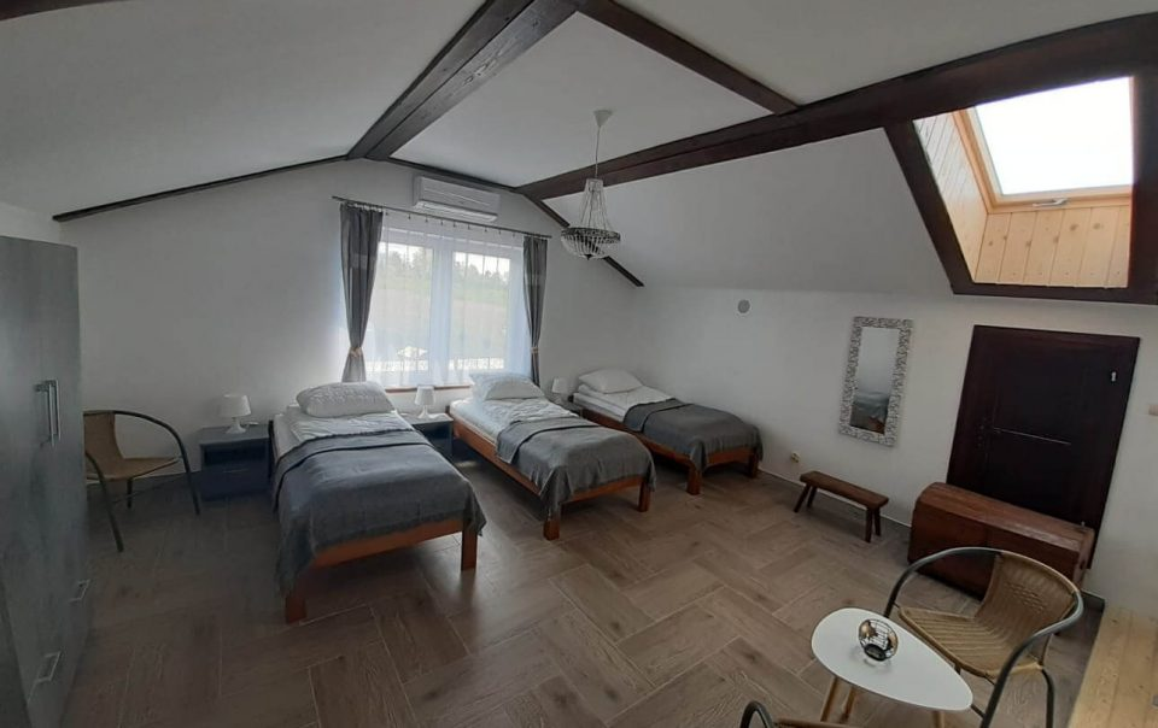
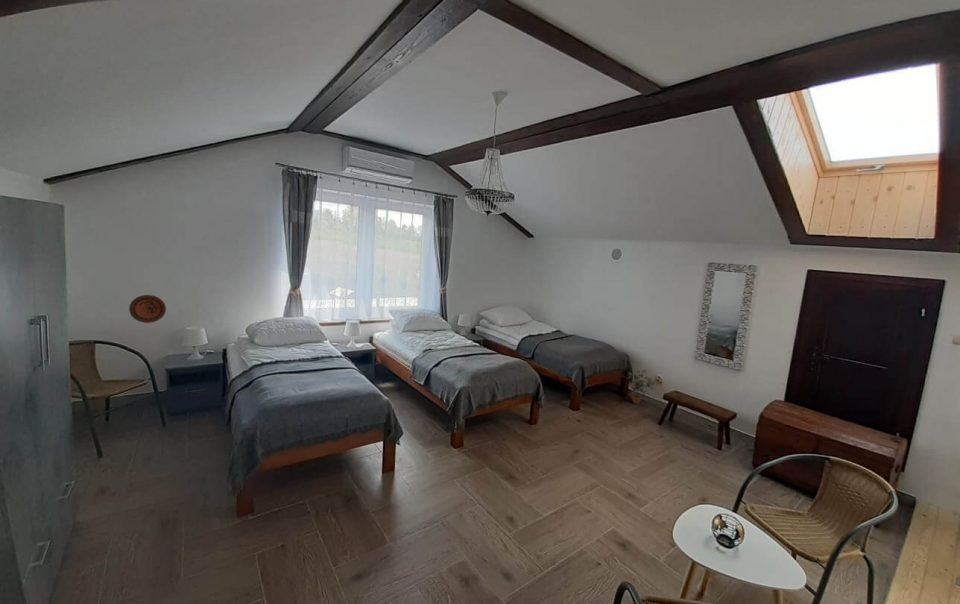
+ potted plant [626,369,655,405]
+ decorative plate [128,294,167,324]
